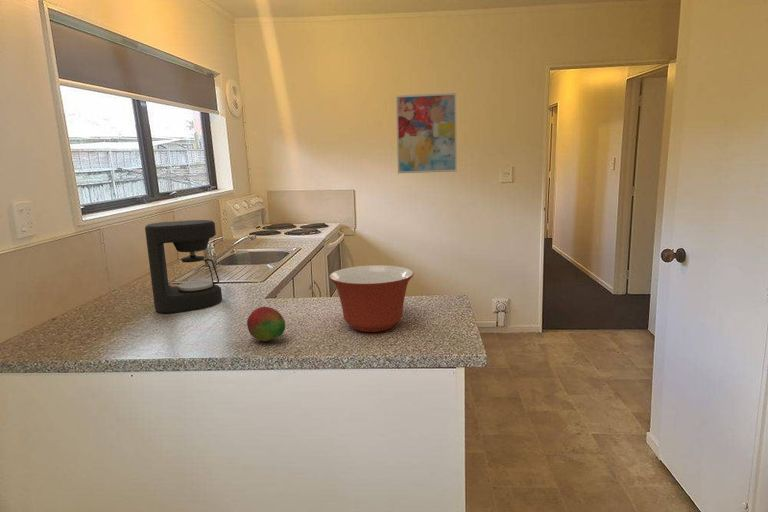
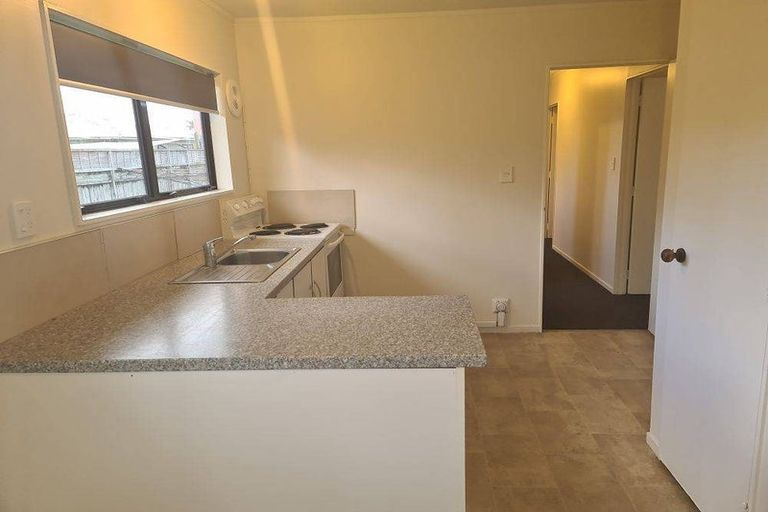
- coffee maker [144,219,223,314]
- fruit [246,306,286,342]
- mixing bowl [328,264,415,333]
- wall art [395,92,458,174]
